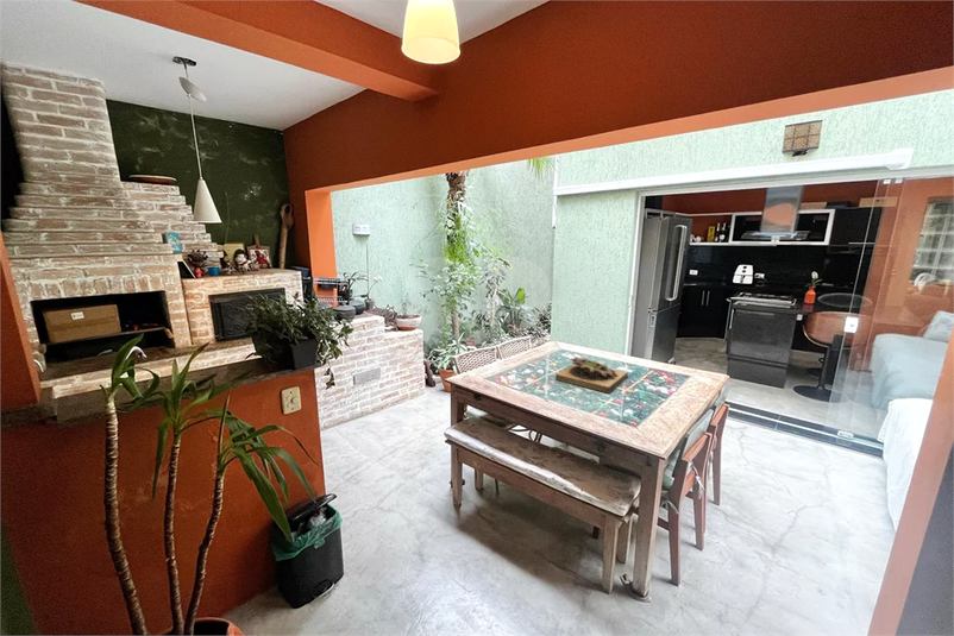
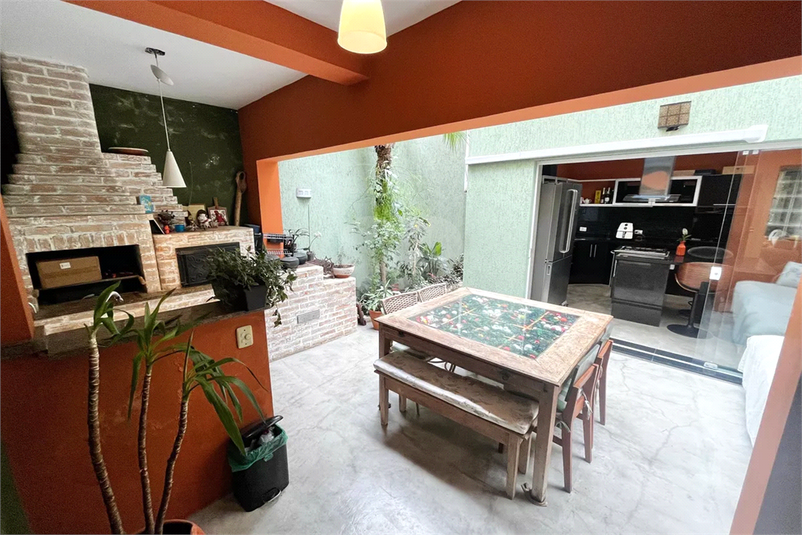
- succulent planter [554,357,629,395]
